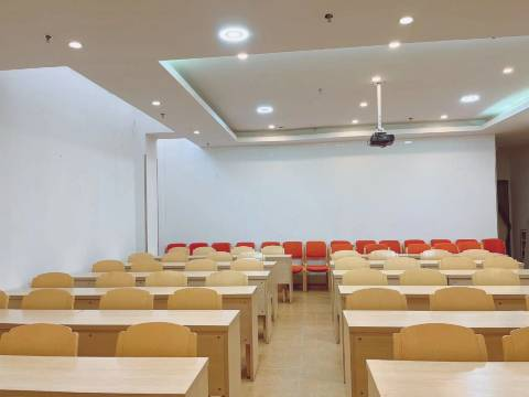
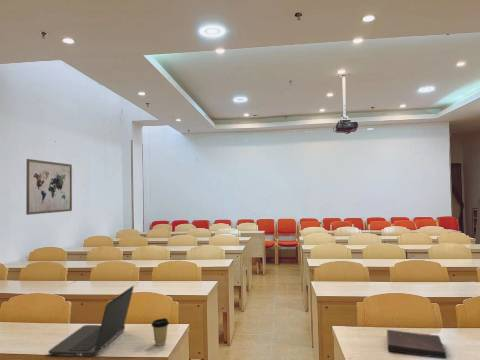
+ wall art [25,158,73,216]
+ coffee cup [151,317,170,347]
+ book [386,329,447,360]
+ laptop computer [47,285,135,357]
